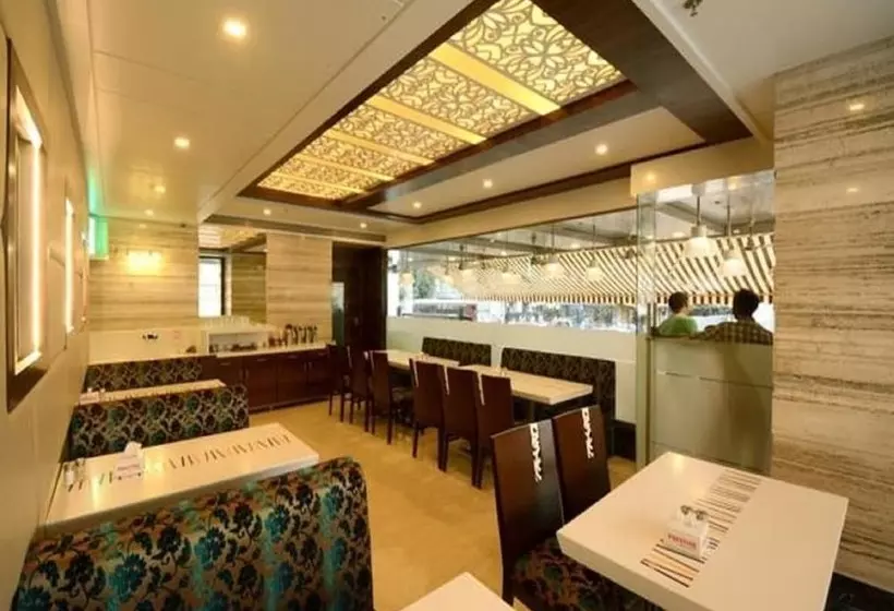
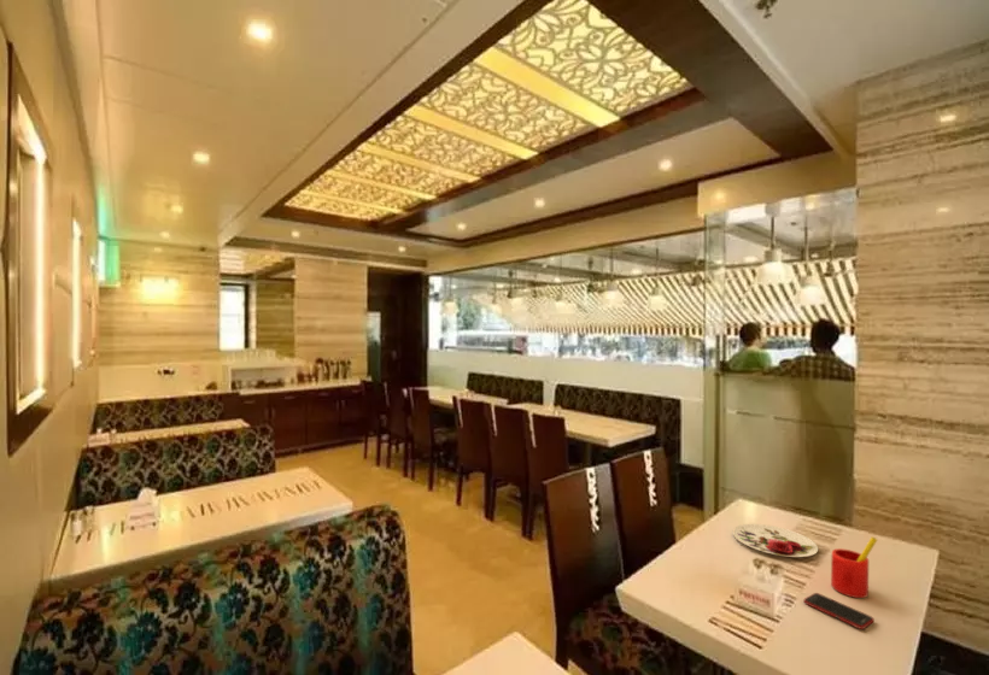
+ plate [732,523,819,558]
+ straw [830,535,878,599]
+ cell phone [802,592,876,630]
